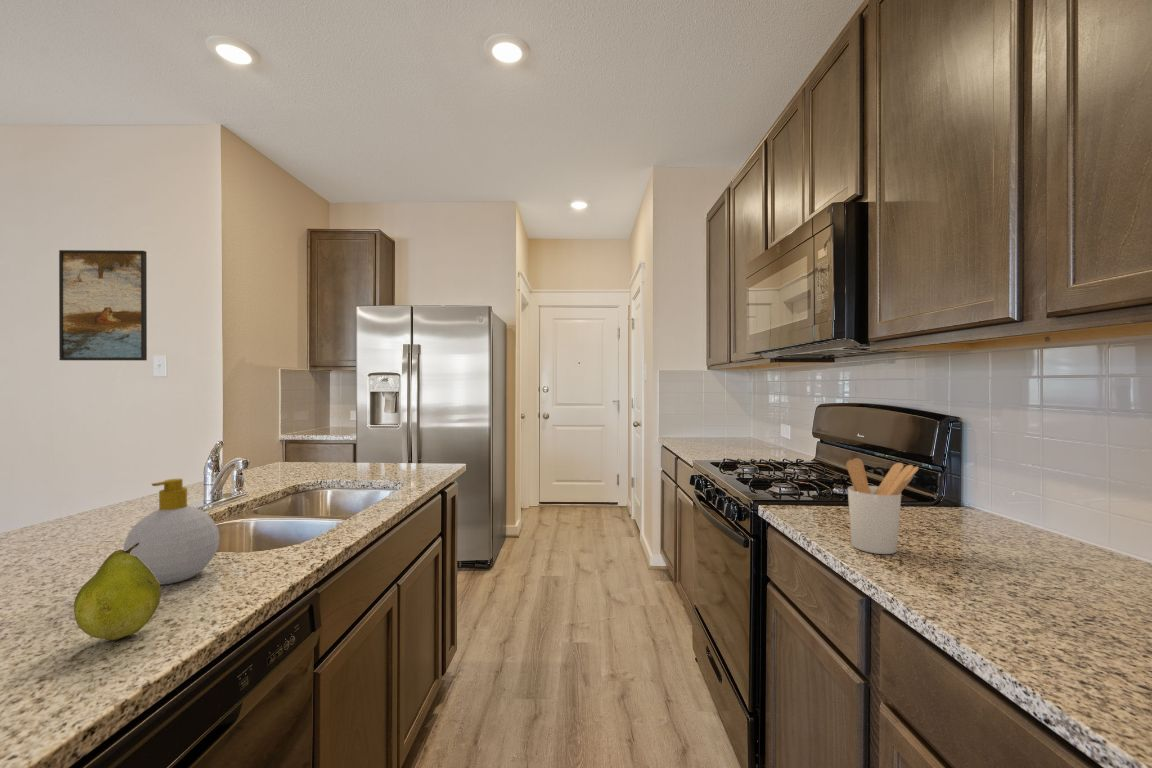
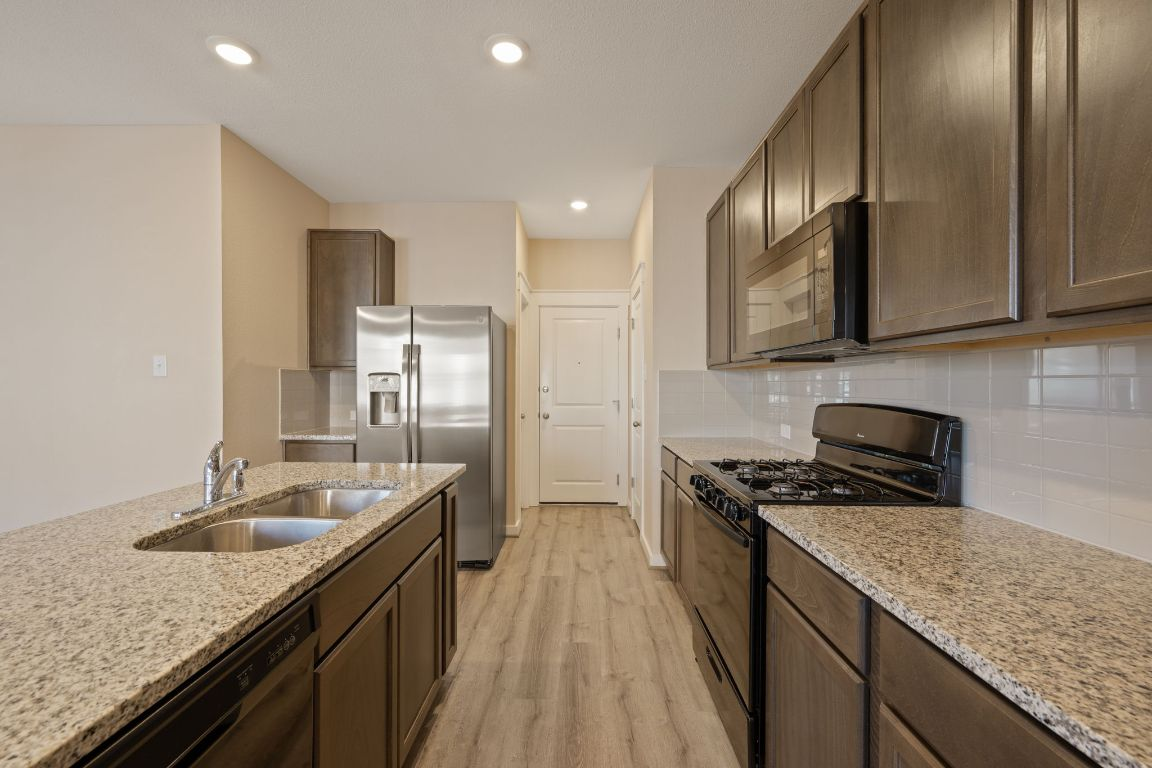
- fruit [73,543,162,641]
- soap bottle [122,478,221,586]
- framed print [58,249,148,362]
- utensil holder [845,457,920,555]
